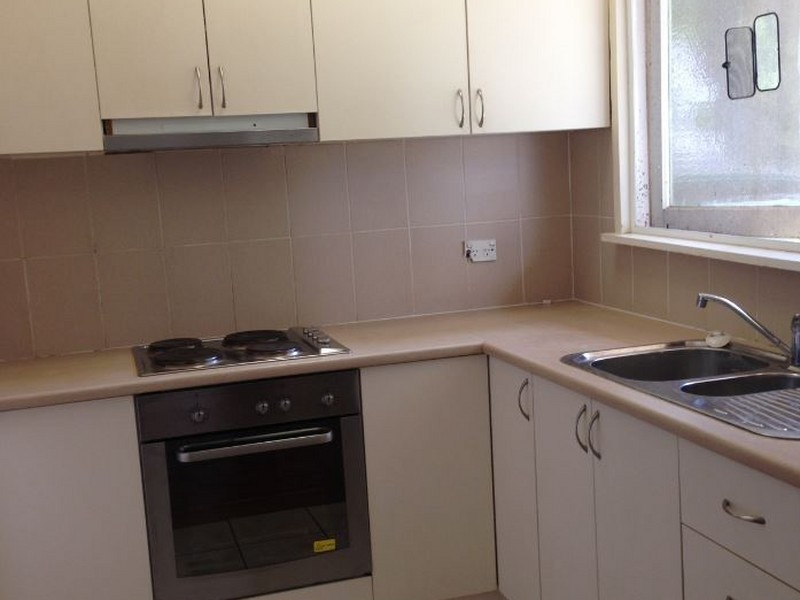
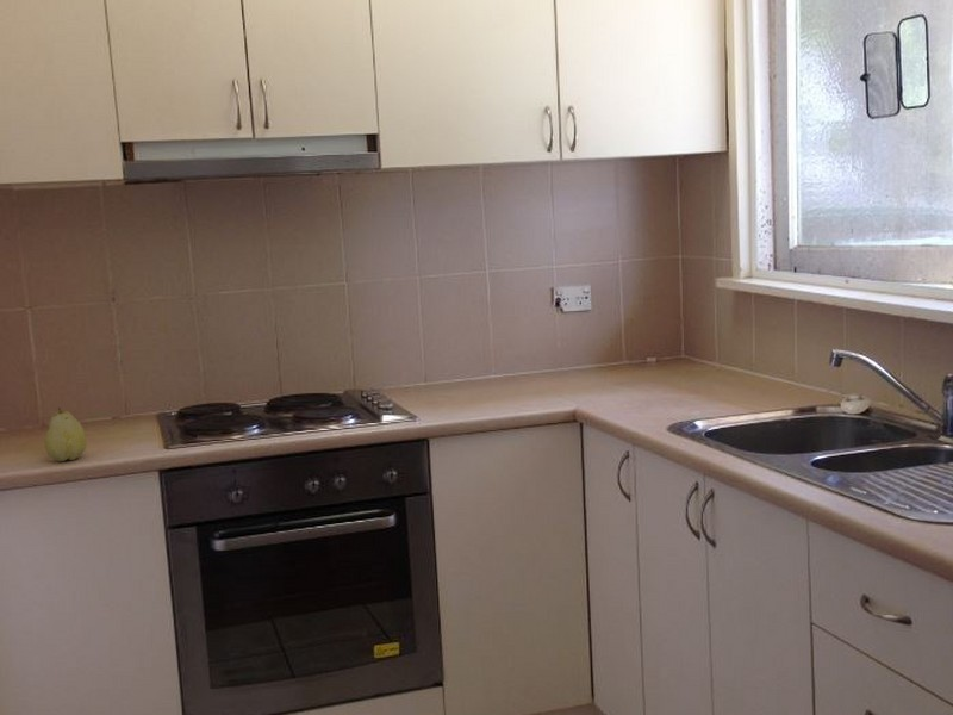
+ fruit [44,406,88,462]
